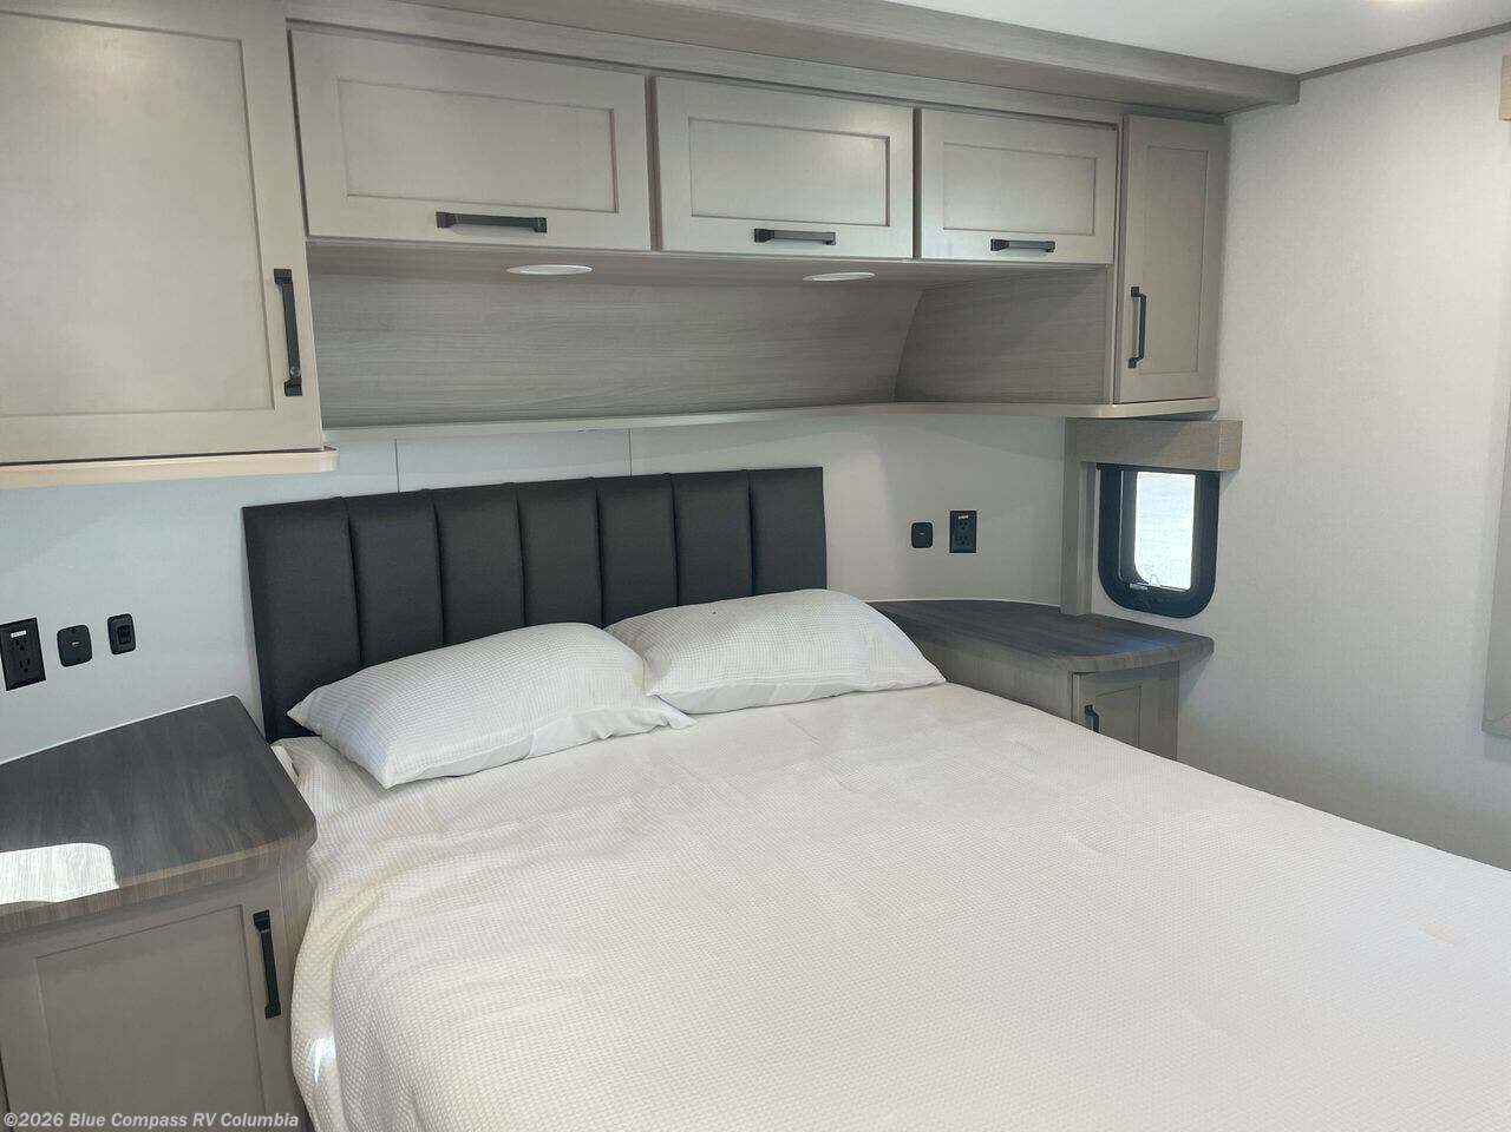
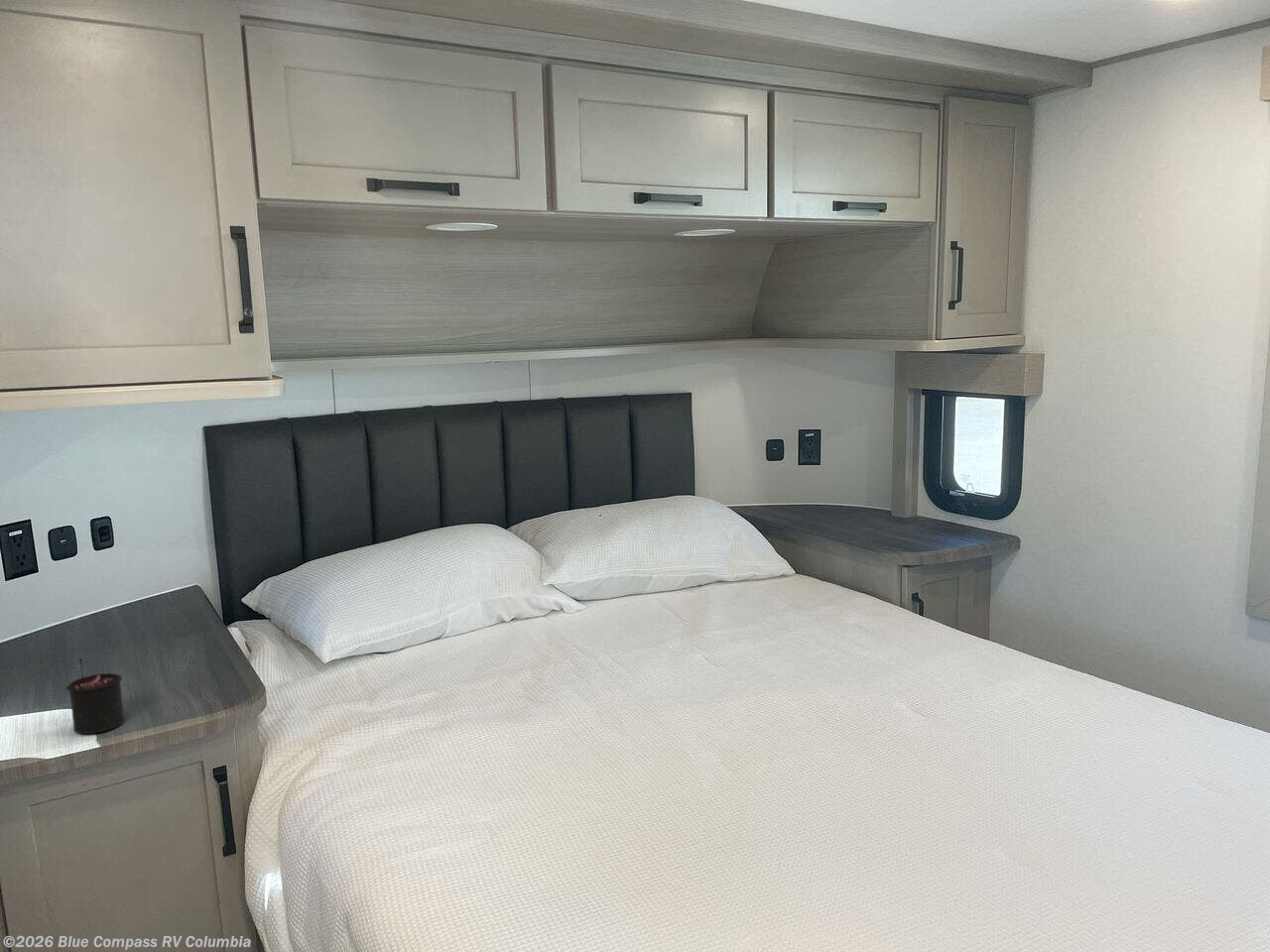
+ candle [65,658,125,735]
